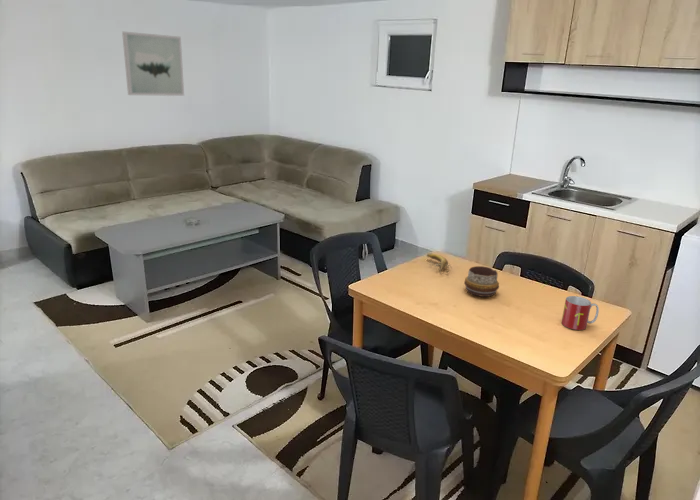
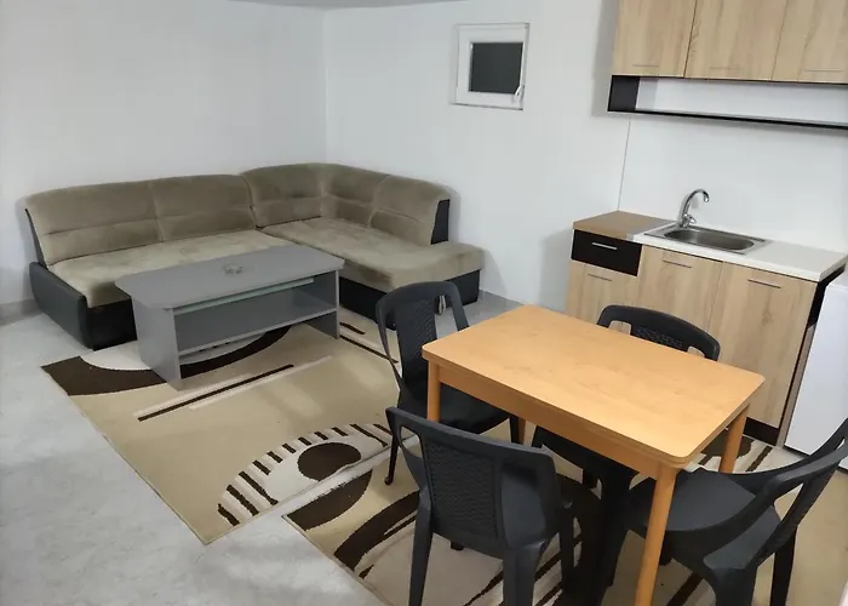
- decorative bowl [463,265,500,298]
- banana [423,250,453,275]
- wall art [121,31,185,97]
- mug [561,295,600,331]
